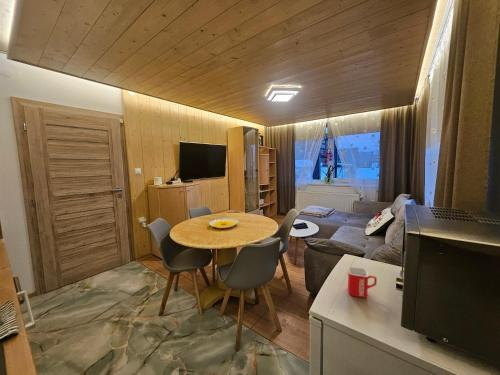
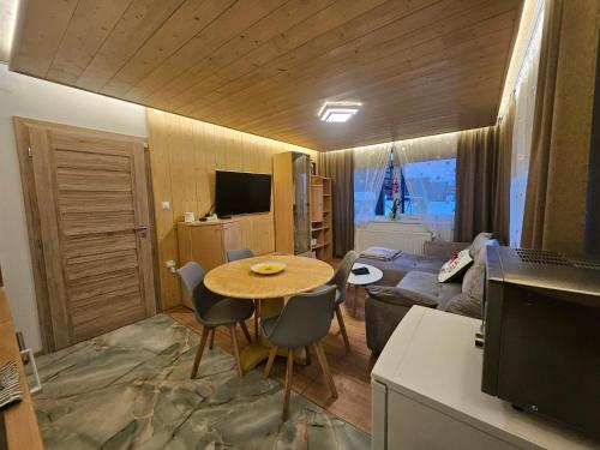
- mug [347,266,378,299]
